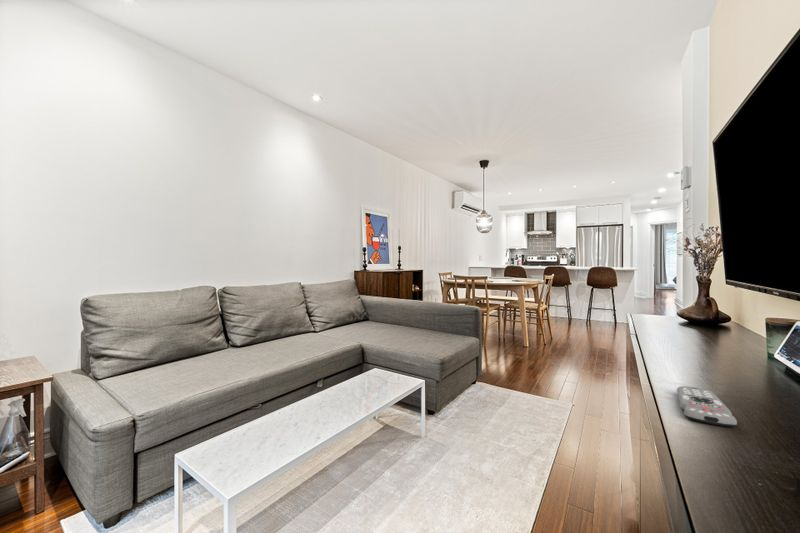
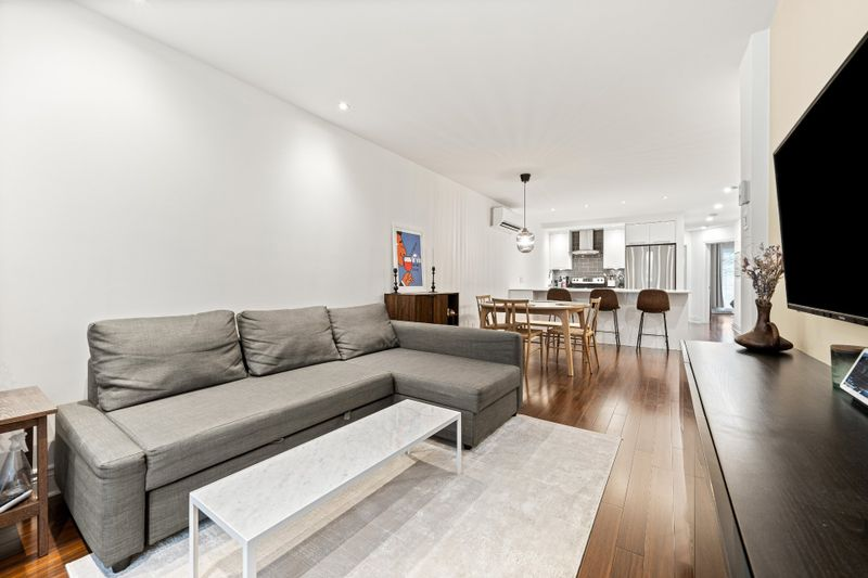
- remote control [676,385,738,428]
